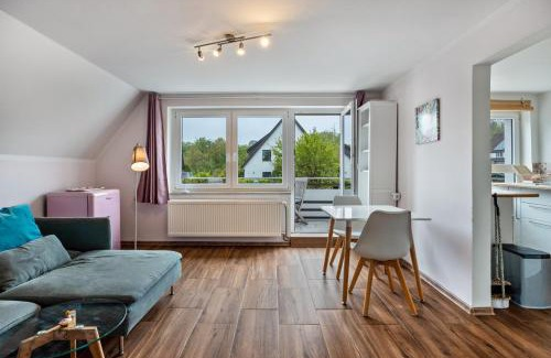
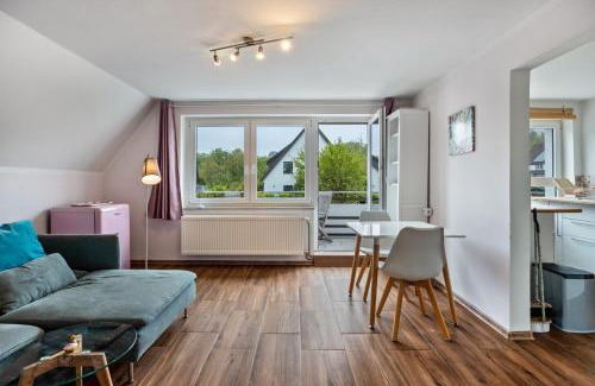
+ remote control [93,323,133,348]
